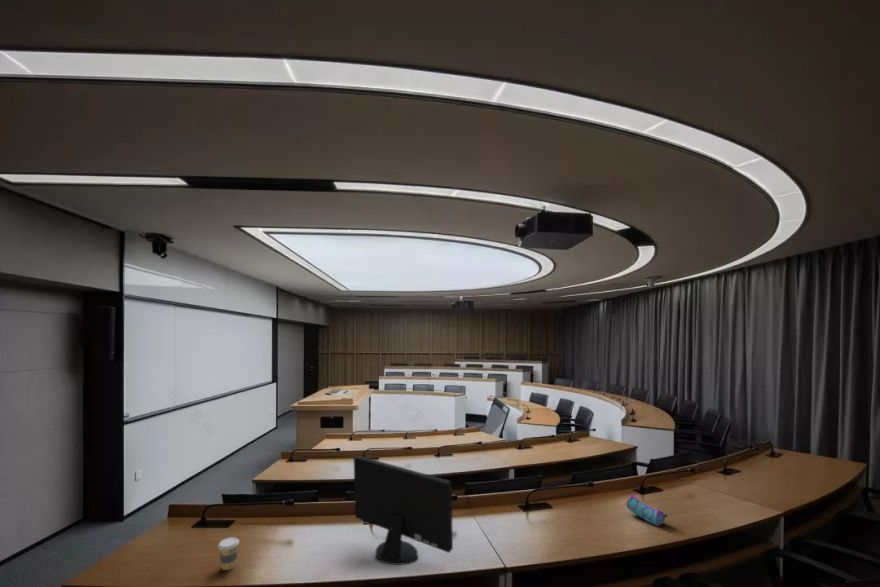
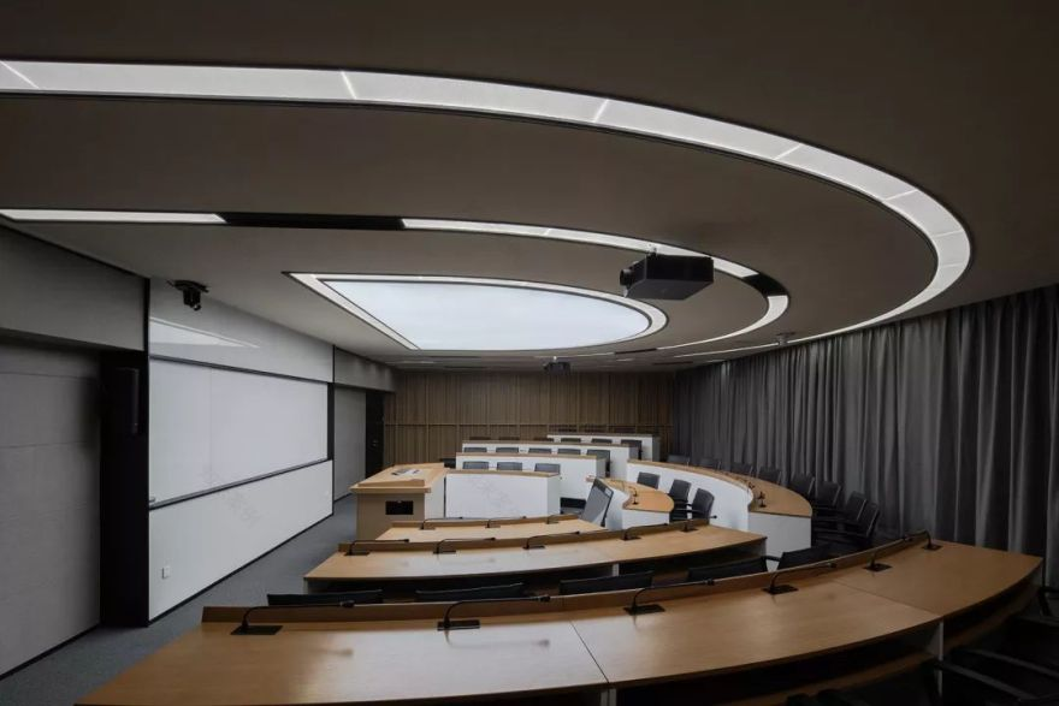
- pencil case [625,493,668,527]
- coffee cup [217,536,240,571]
- computer monitor [353,455,454,566]
